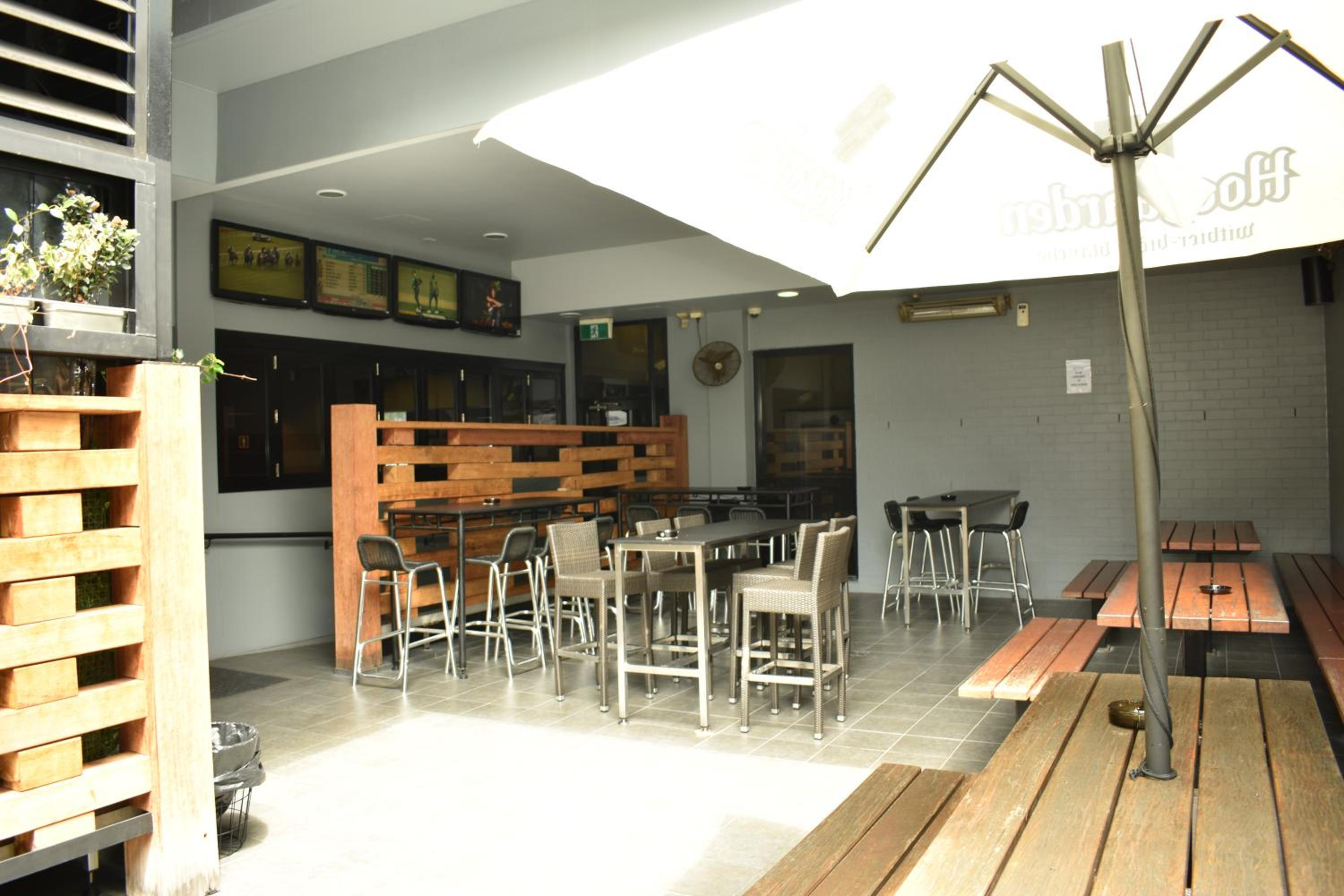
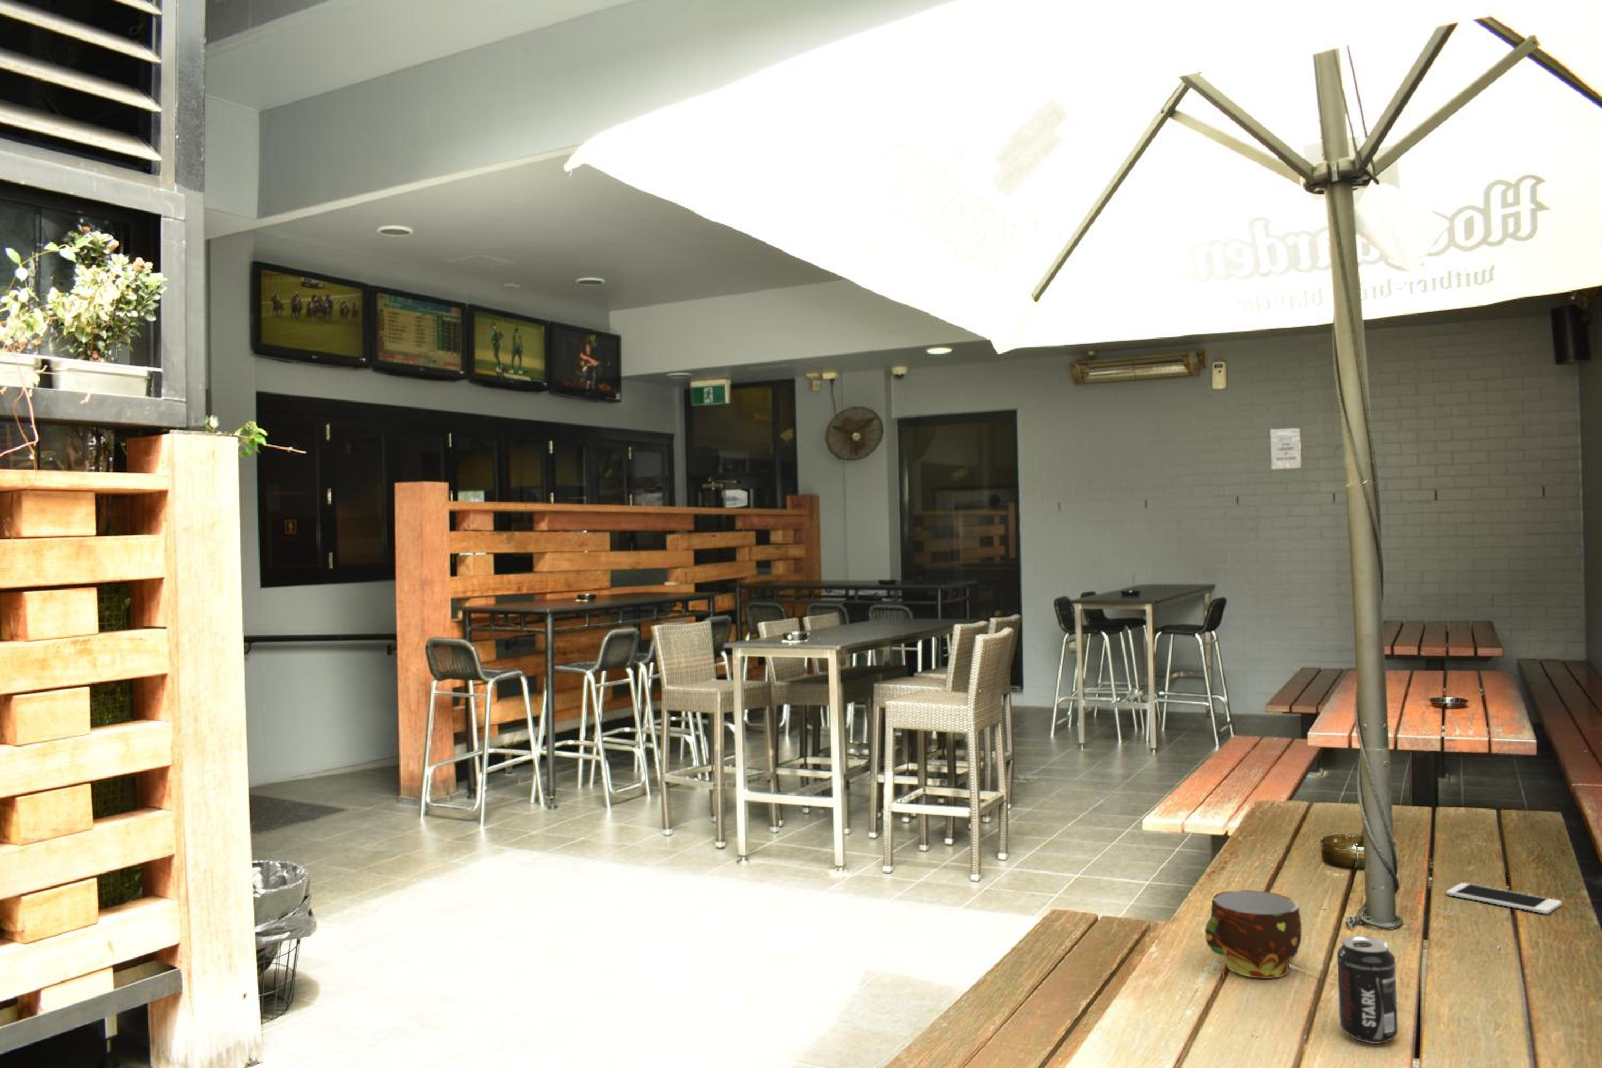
+ cell phone [1446,882,1563,914]
+ cup [1205,889,1303,979]
+ beverage can [1336,935,1398,1044]
